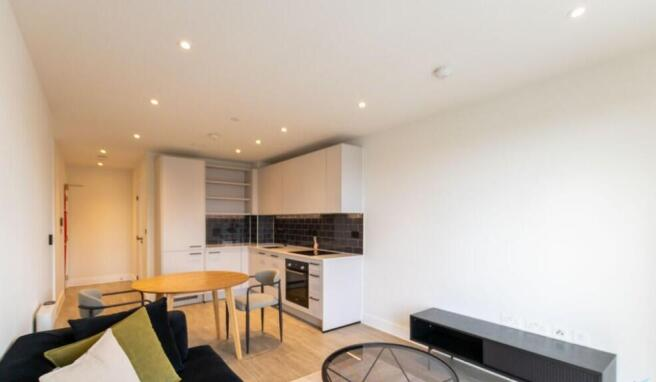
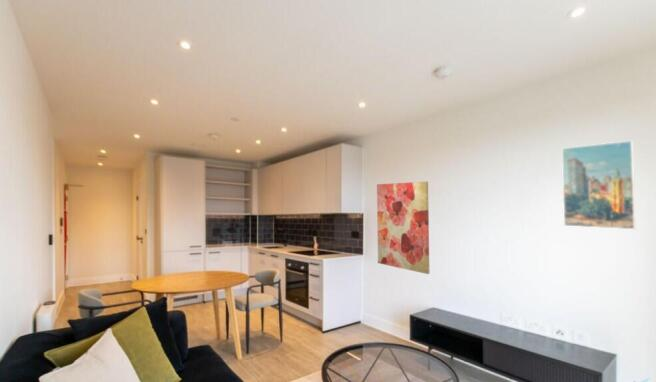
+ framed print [561,140,637,230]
+ wall art [376,181,431,275]
